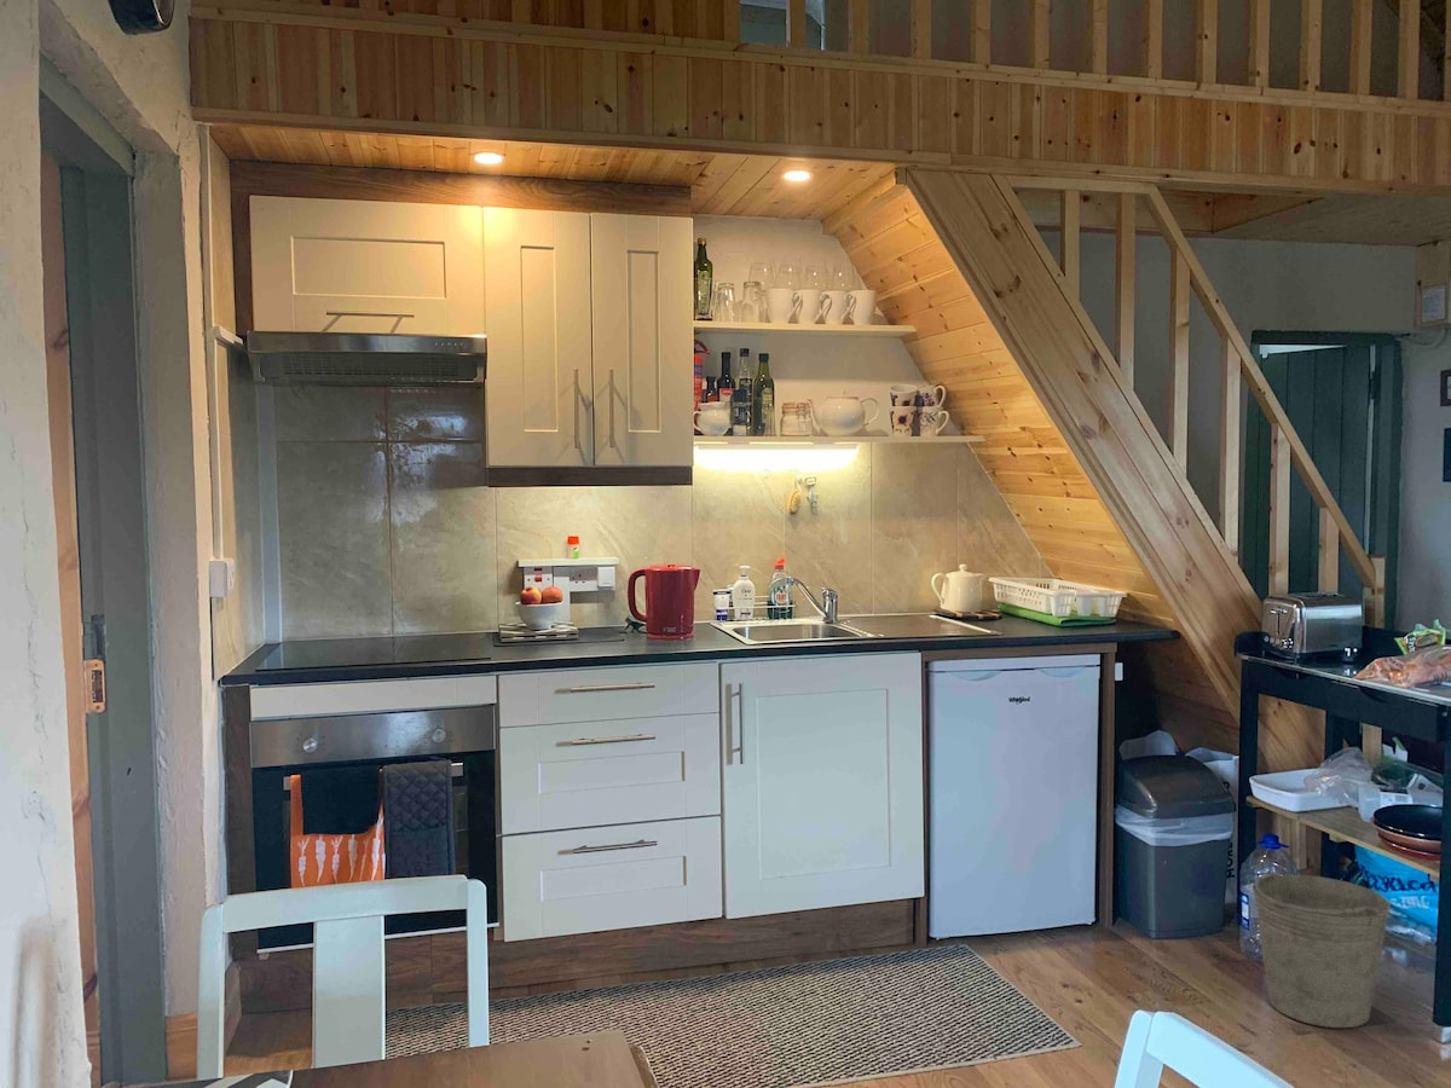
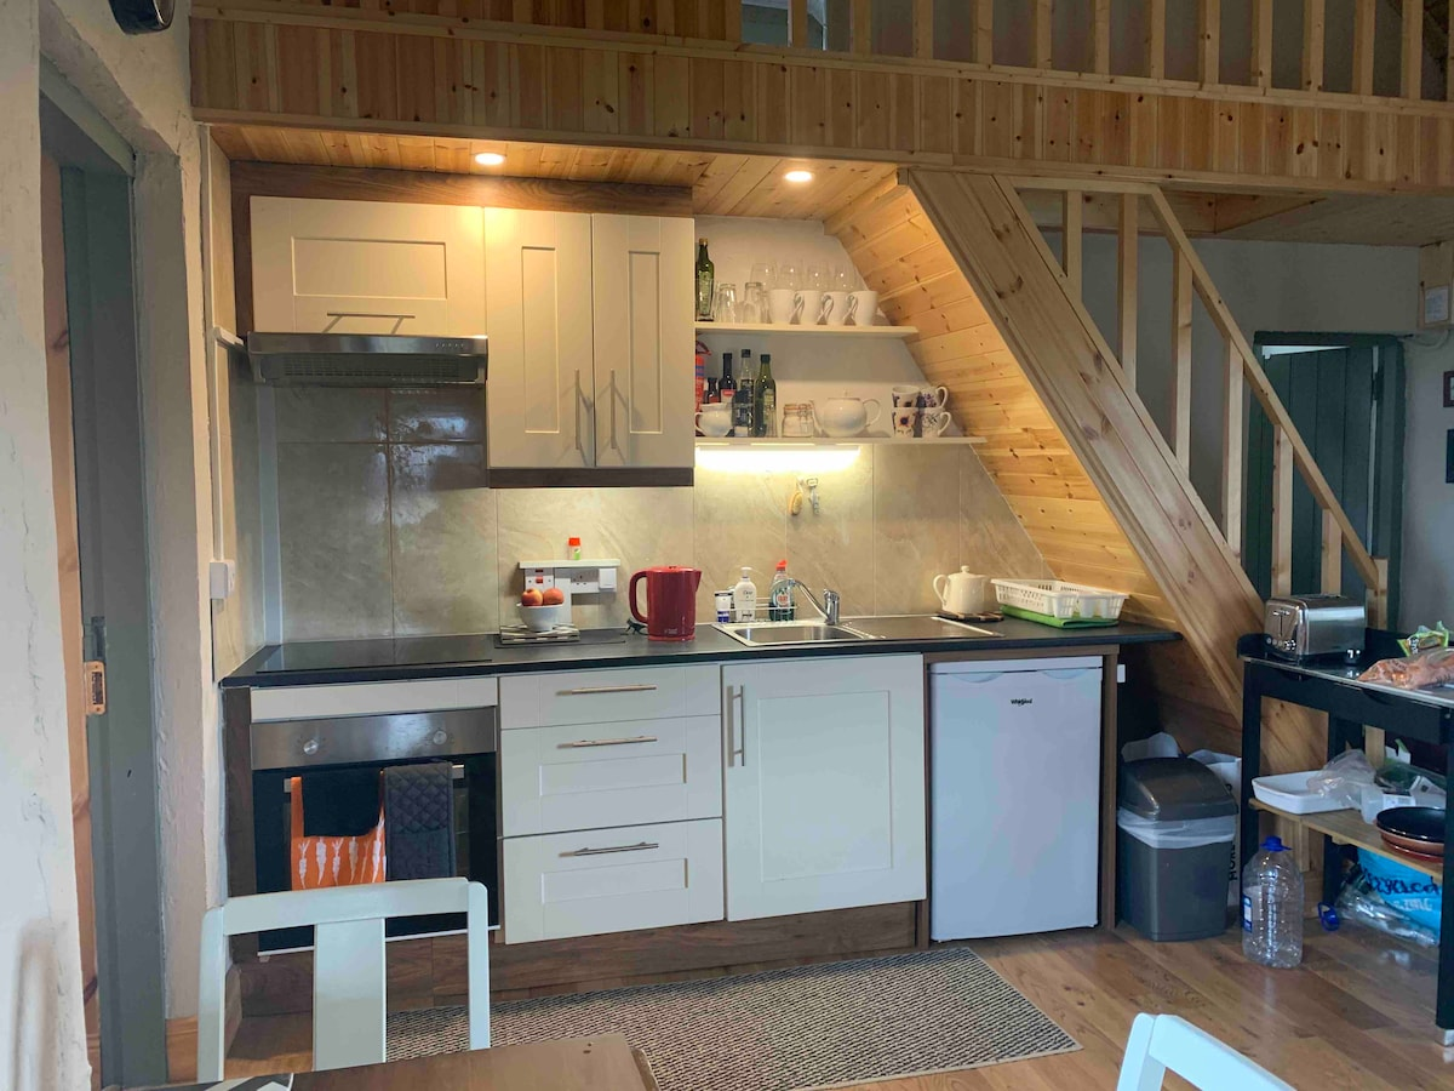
- bucket [1251,868,1392,1029]
